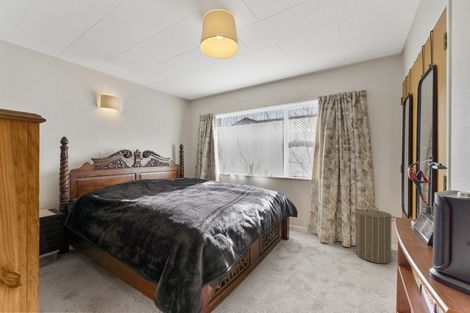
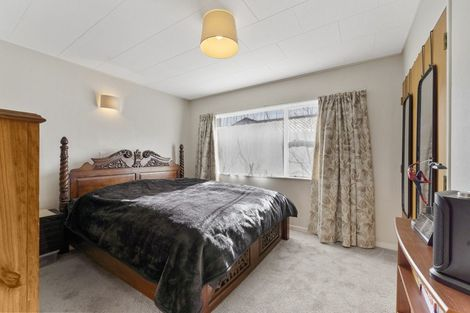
- laundry hamper [351,205,396,265]
